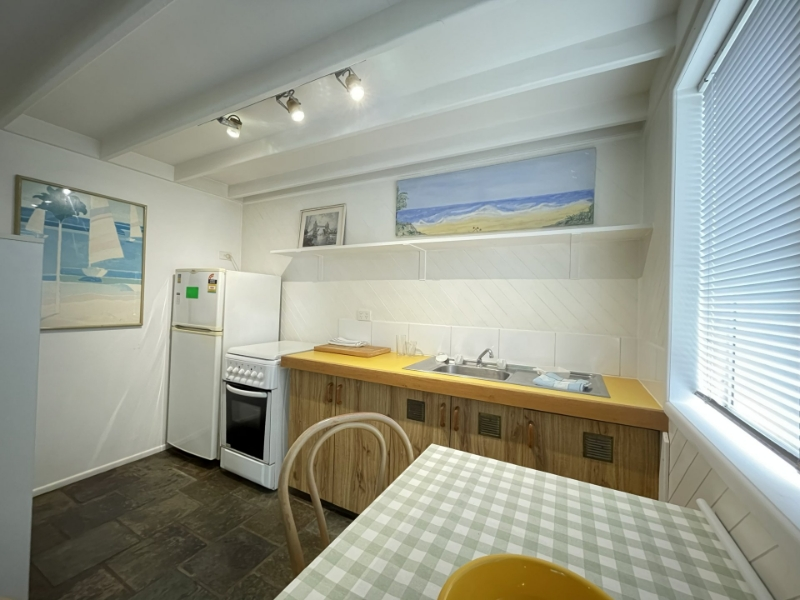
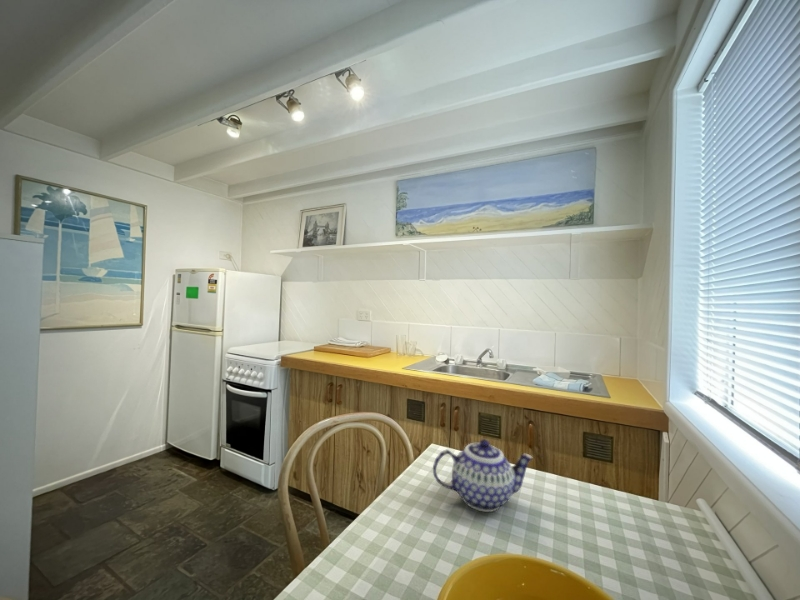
+ teapot [432,438,534,513]
